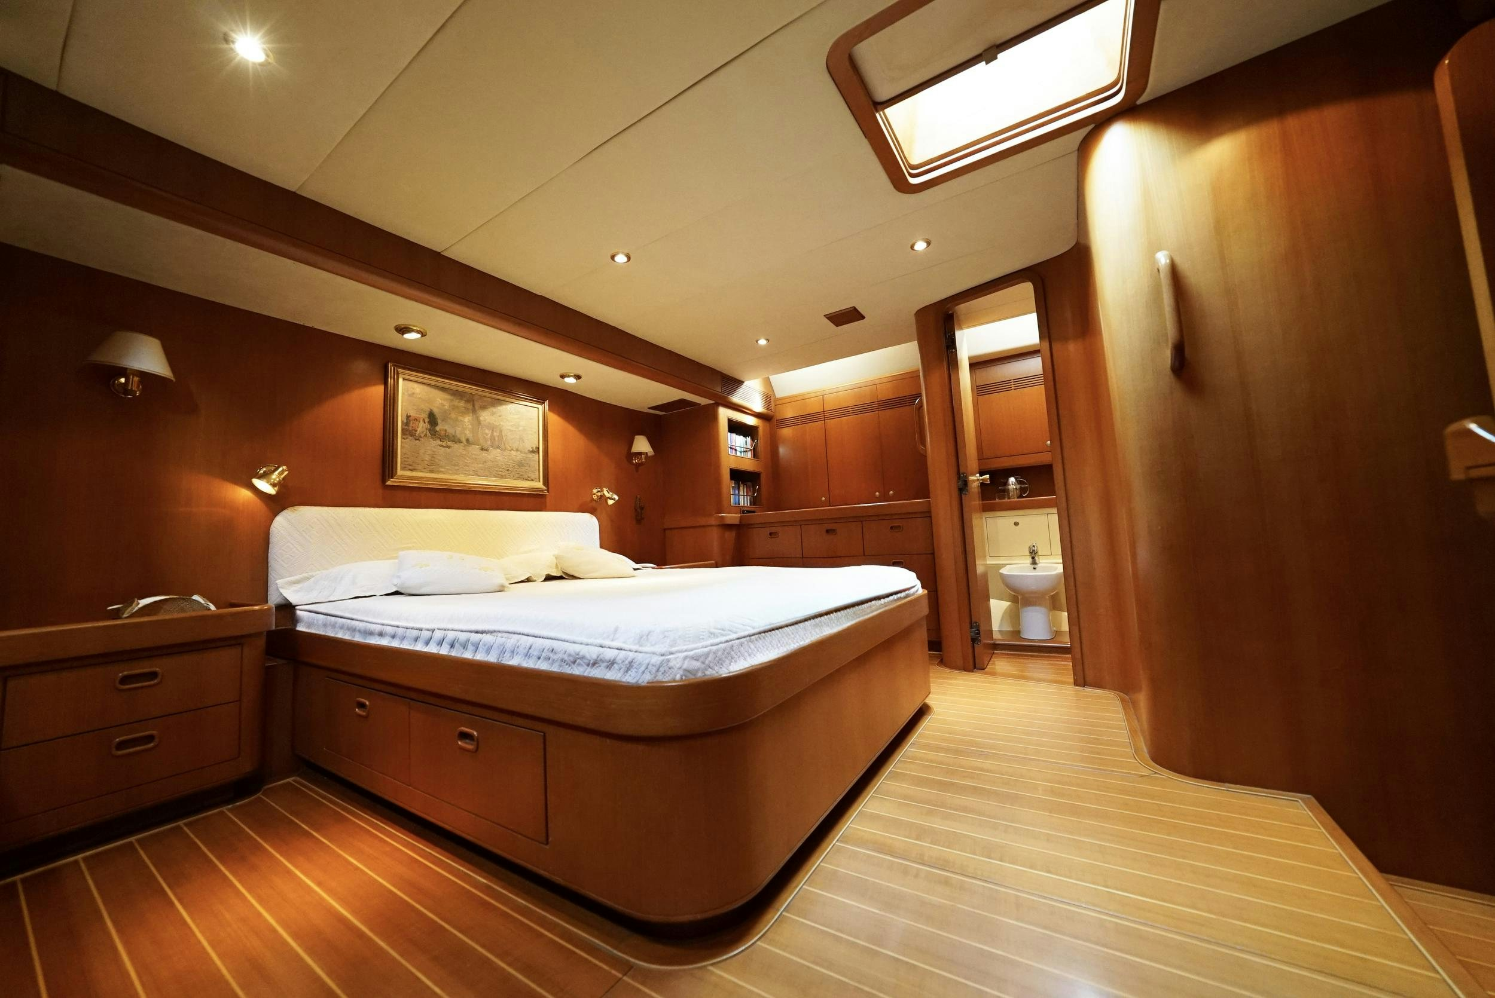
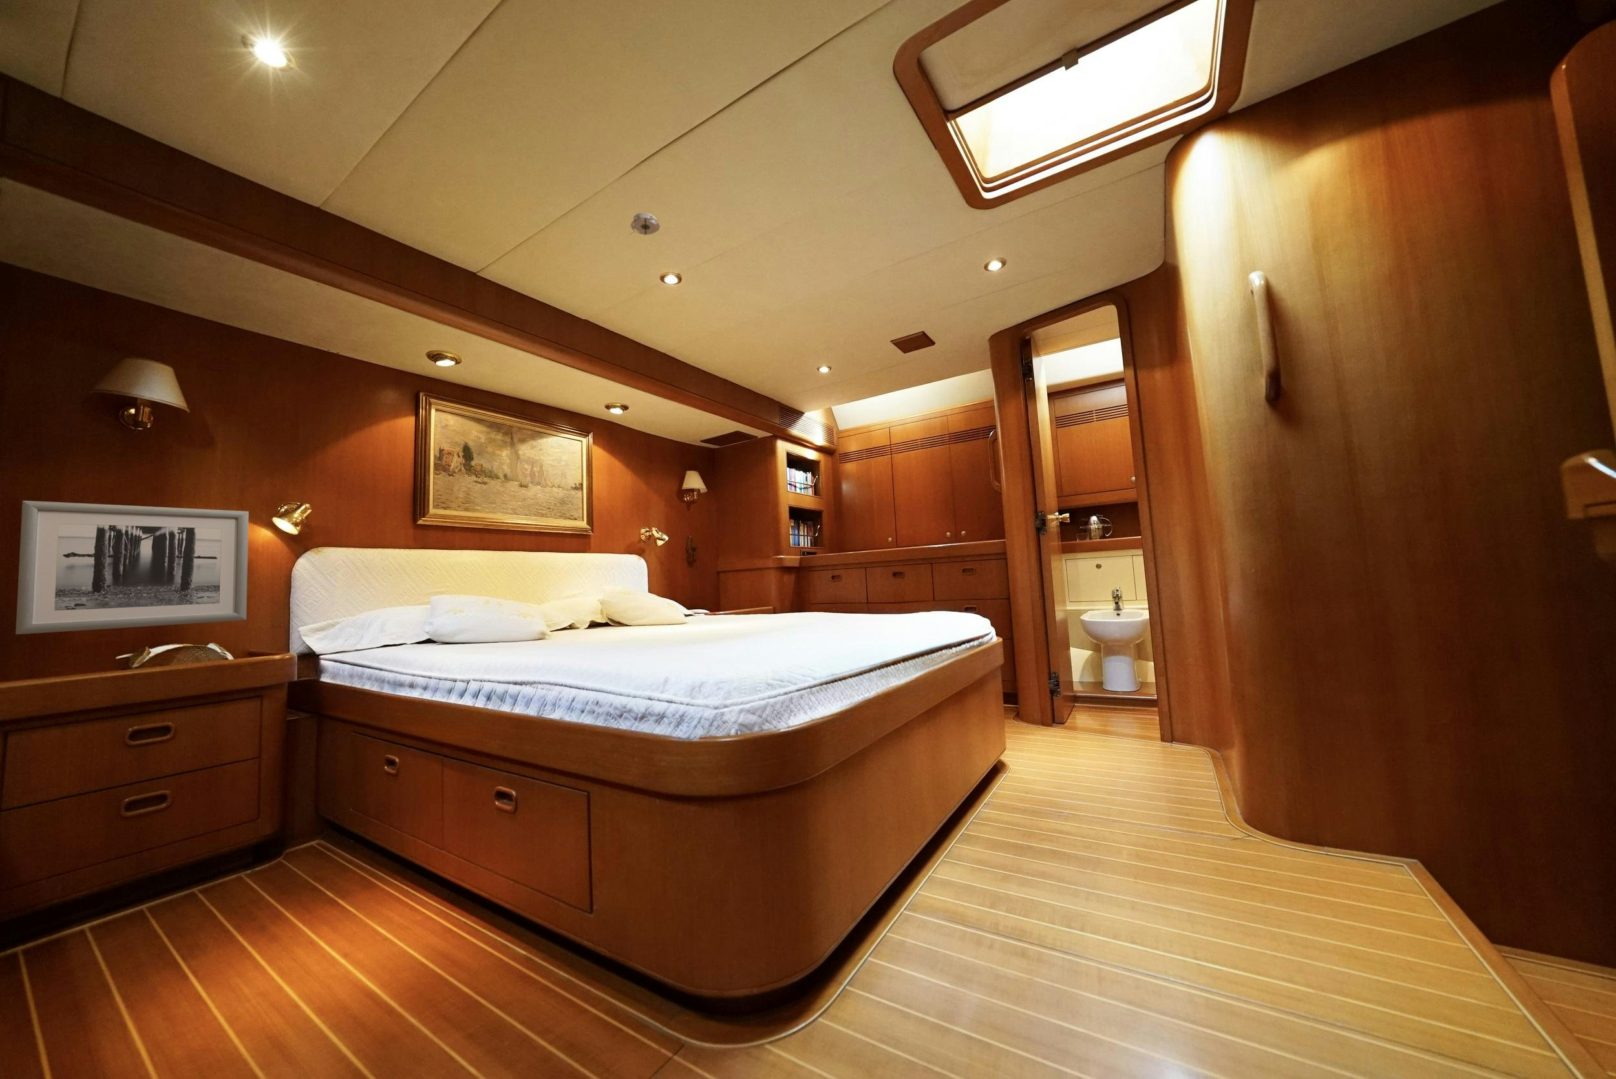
+ wall art [14,500,249,635]
+ smoke detector [629,213,661,236]
